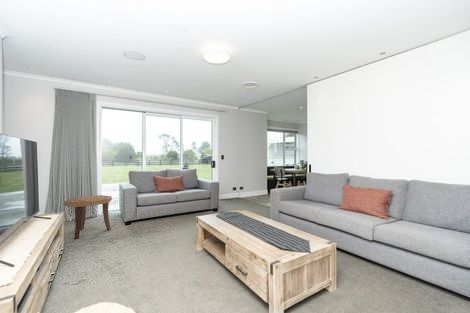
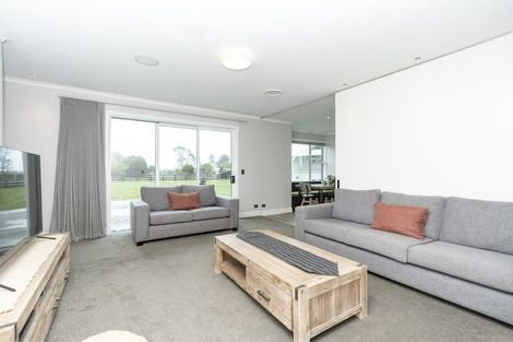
- side table [63,194,113,240]
